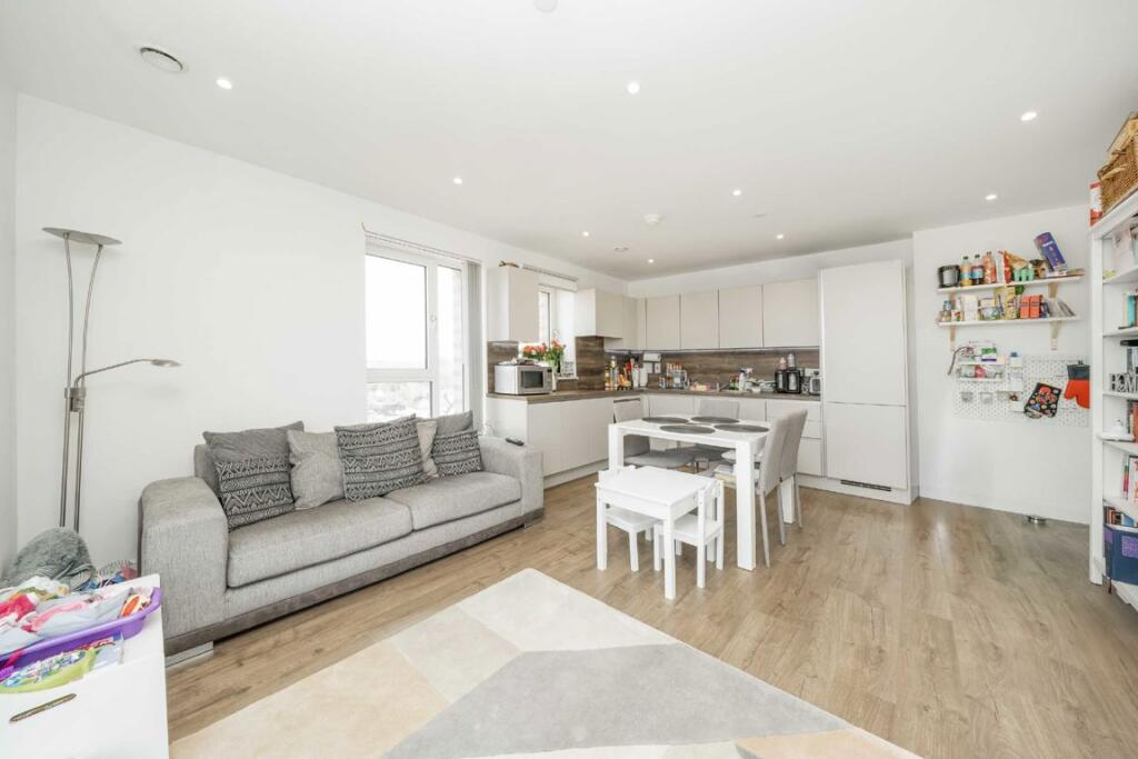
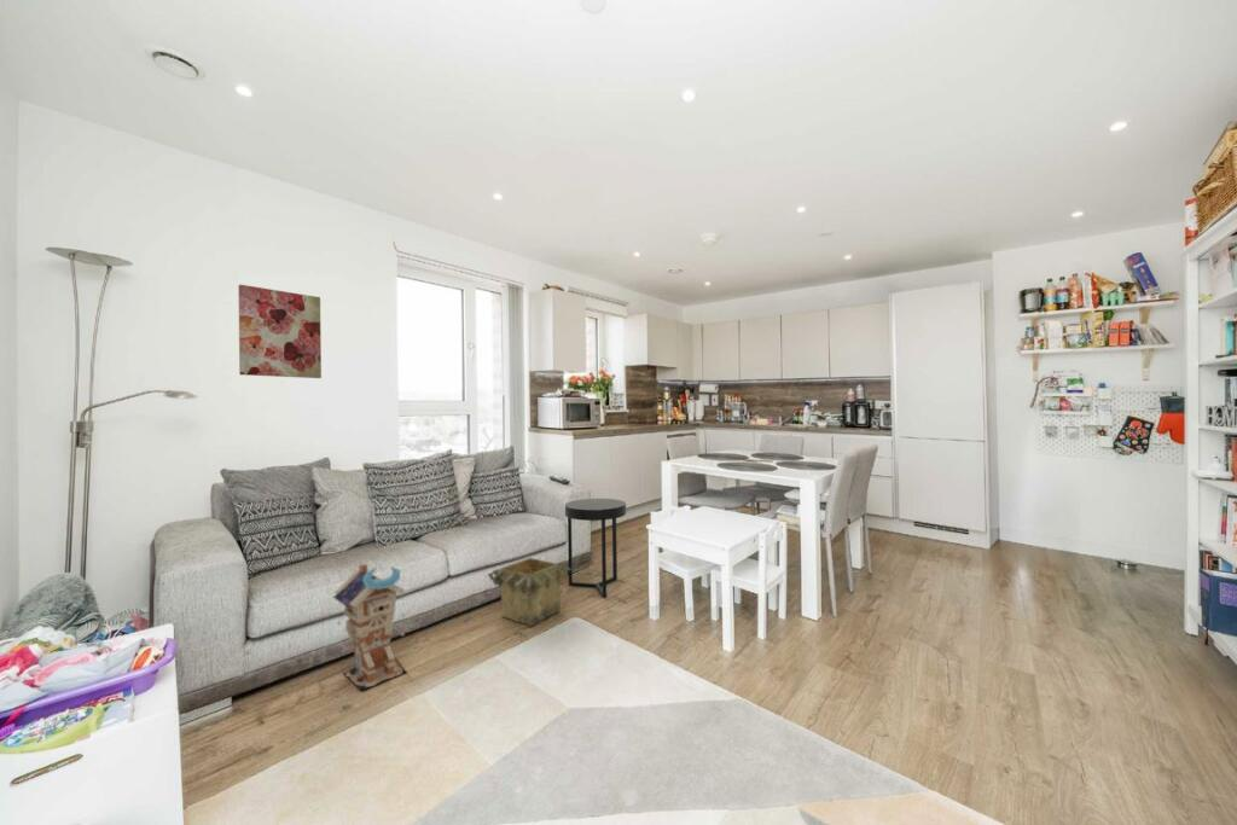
+ wall art [237,284,323,379]
+ toy house [332,562,407,691]
+ planter [487,557,570,628]
+ side table [564,498,627,598]
